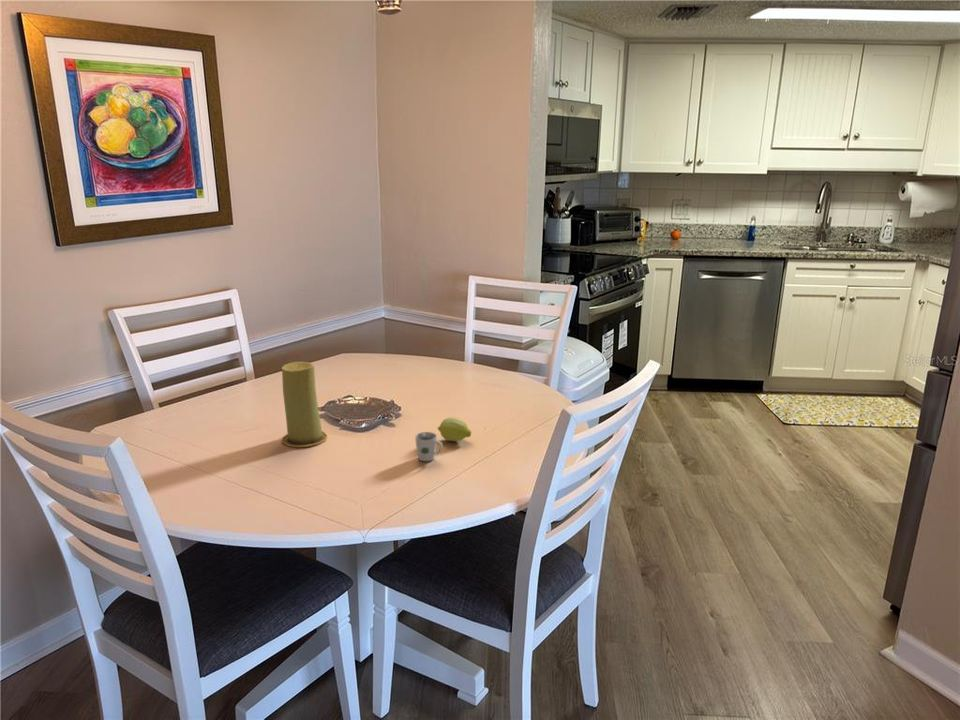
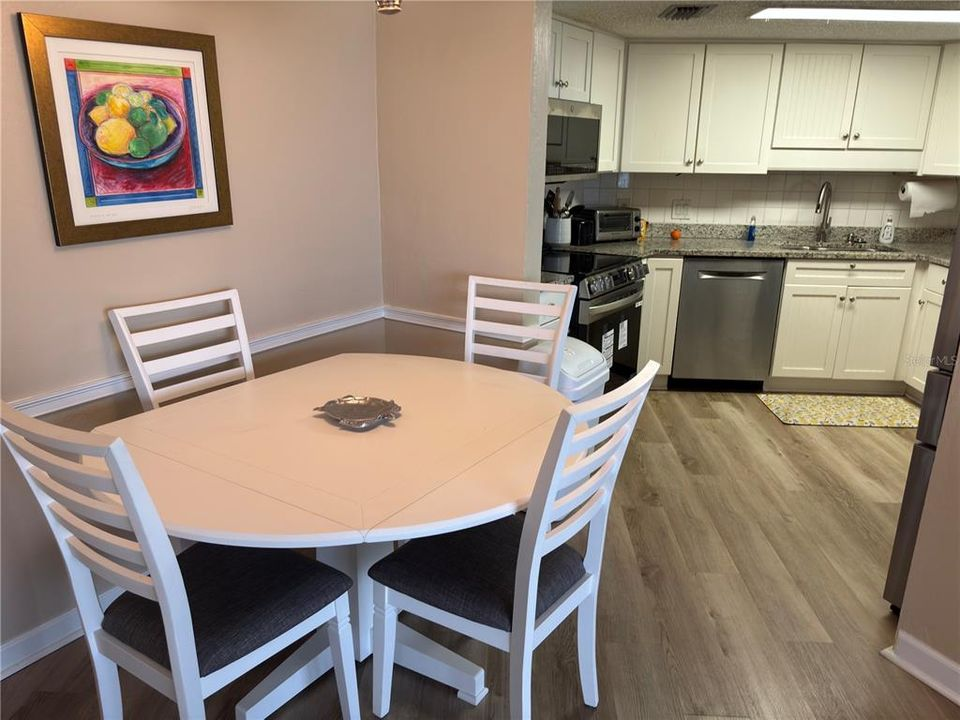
- candle [281,361,328,448]
- cup [414,431,444,462]
- fruit [437,416,472,442]
